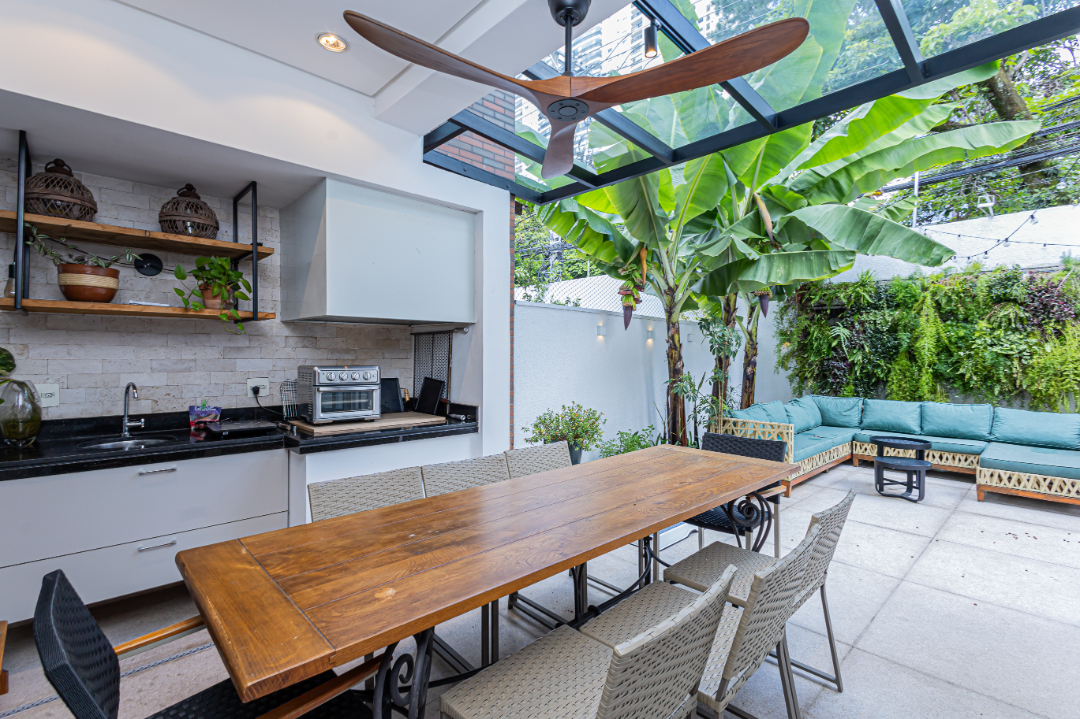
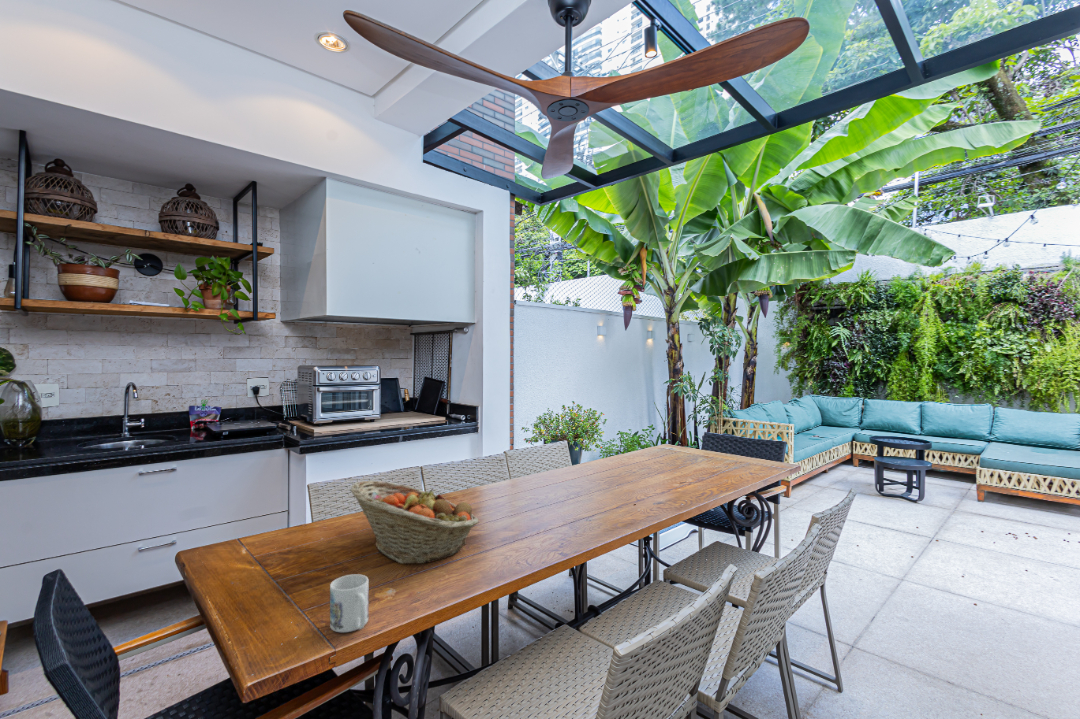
+ fruit basket [350,480,479,565]
+ mug [329,573,370,633]
